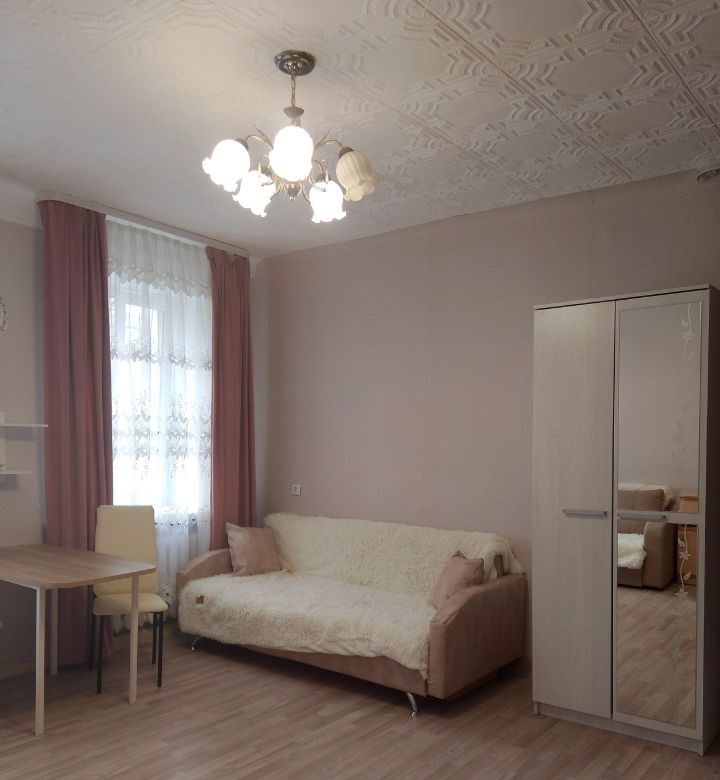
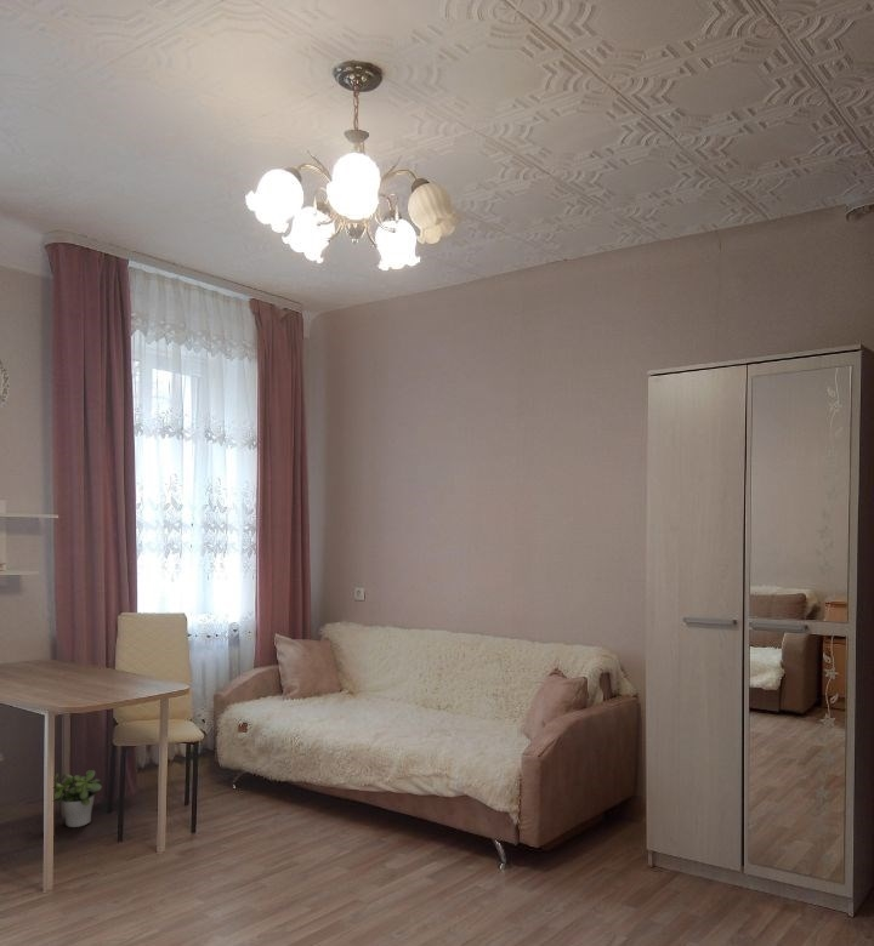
+ potted plant [53,769,103,828]
